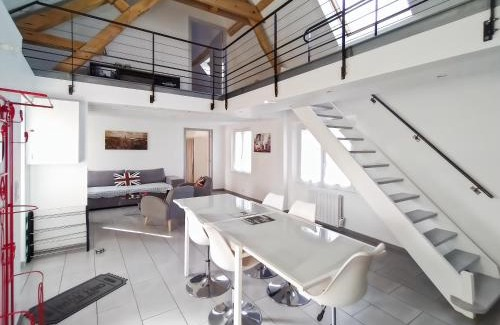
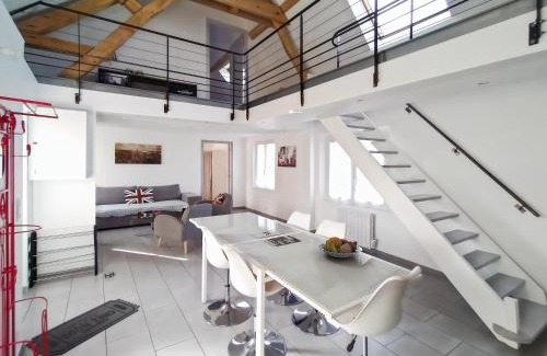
+ fruit bowl [317,236,363,259]
